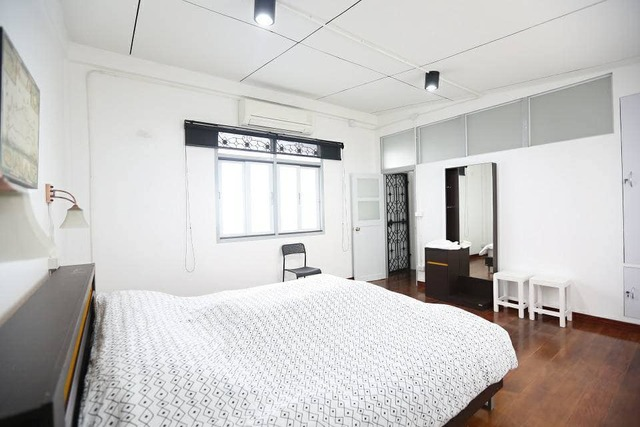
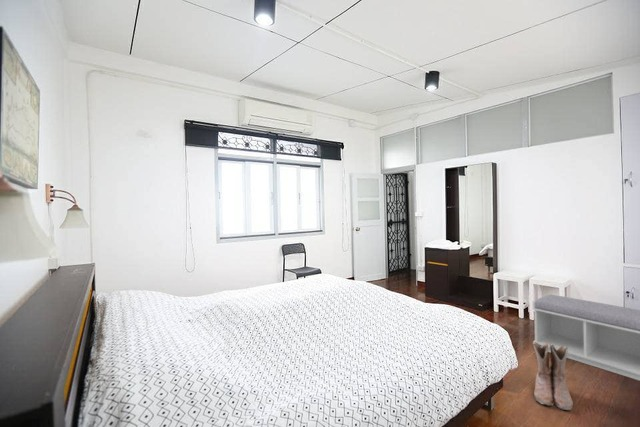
+ boots [532,342,574,411]
+ bench [532,294,640,382]
